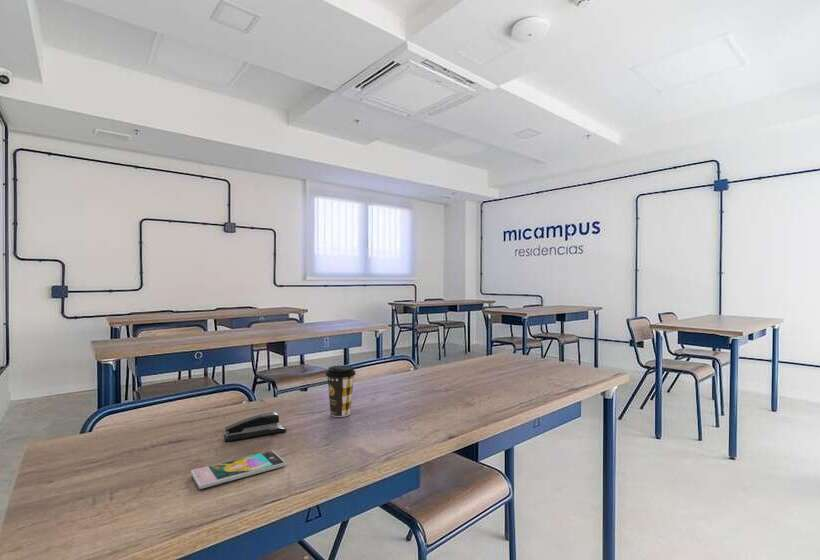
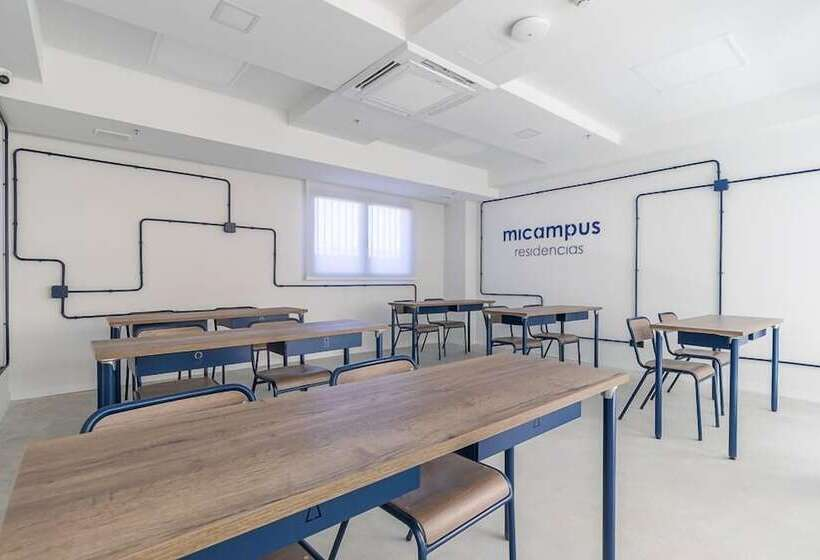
- coffee cup [325,364,357,418]
- stapler [223,411,287,442]
- smartphone [190,450,286,490]
